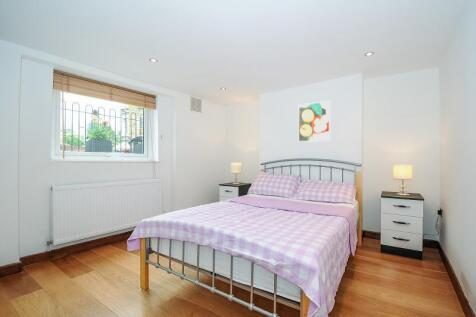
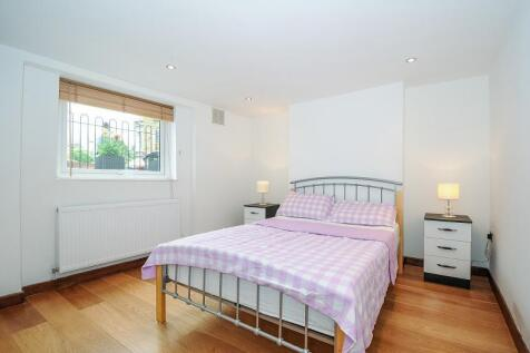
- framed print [297,100,332,143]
